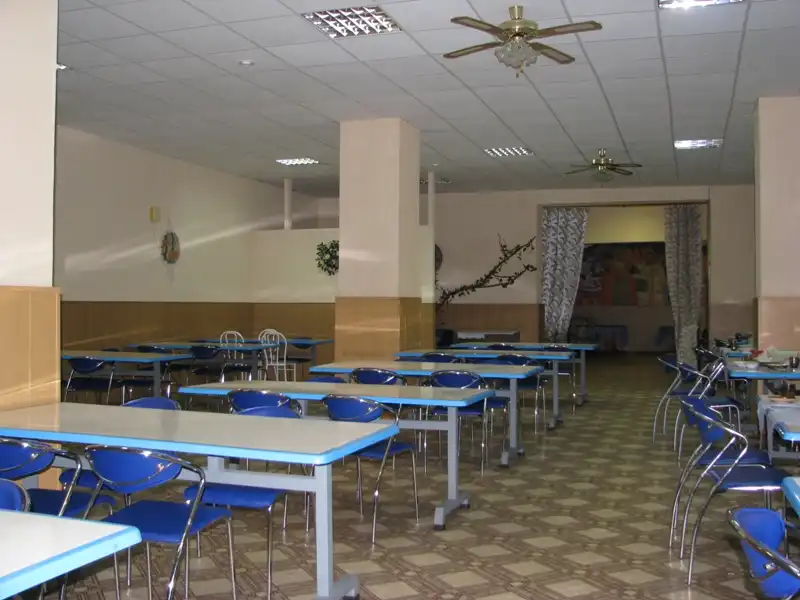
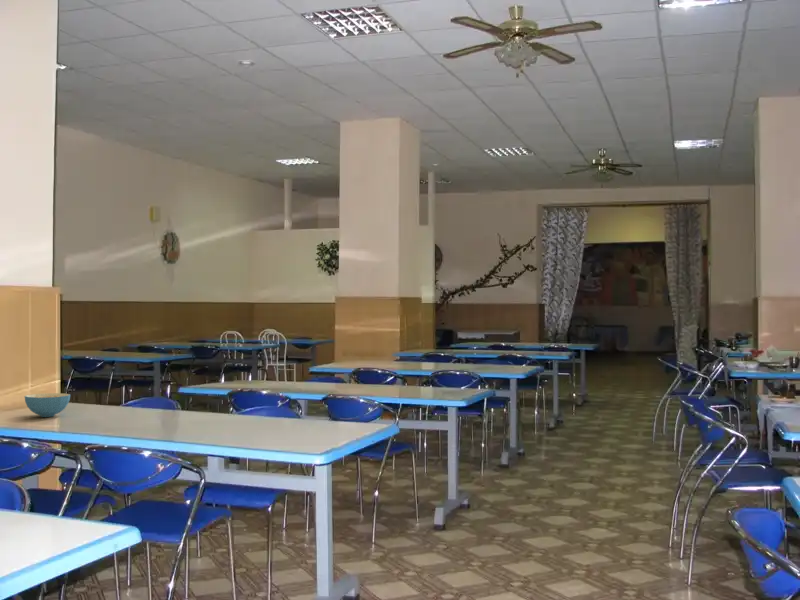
+ cereal bowl [24,392,71,418]
